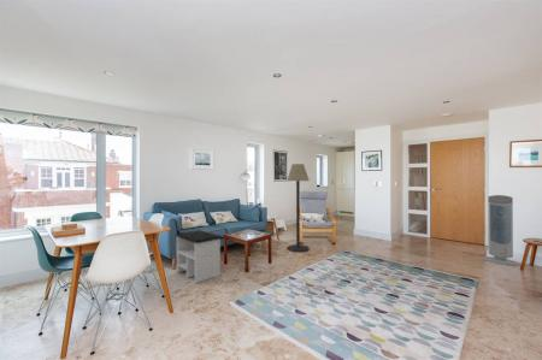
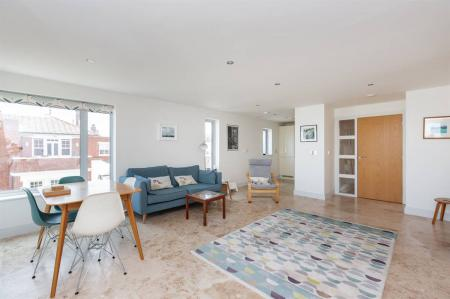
- air purifier [482,194,520,266]
- side table [175,229,223,284]
- floor lamp [285,163,311,253]
